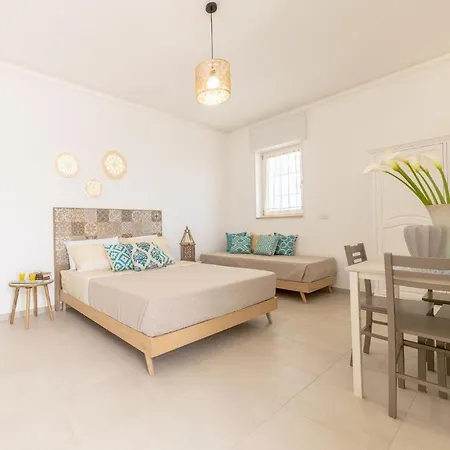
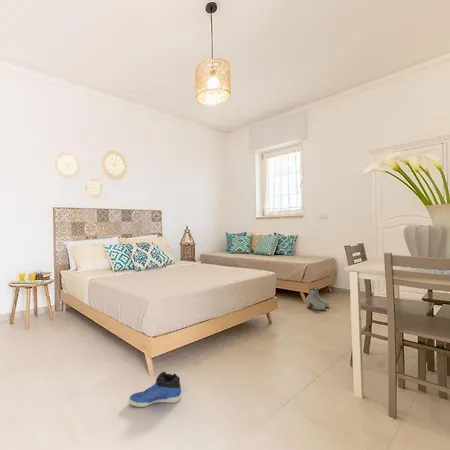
+ sneaker [128,371,182,408]
+ boots [305,287,330,311]
